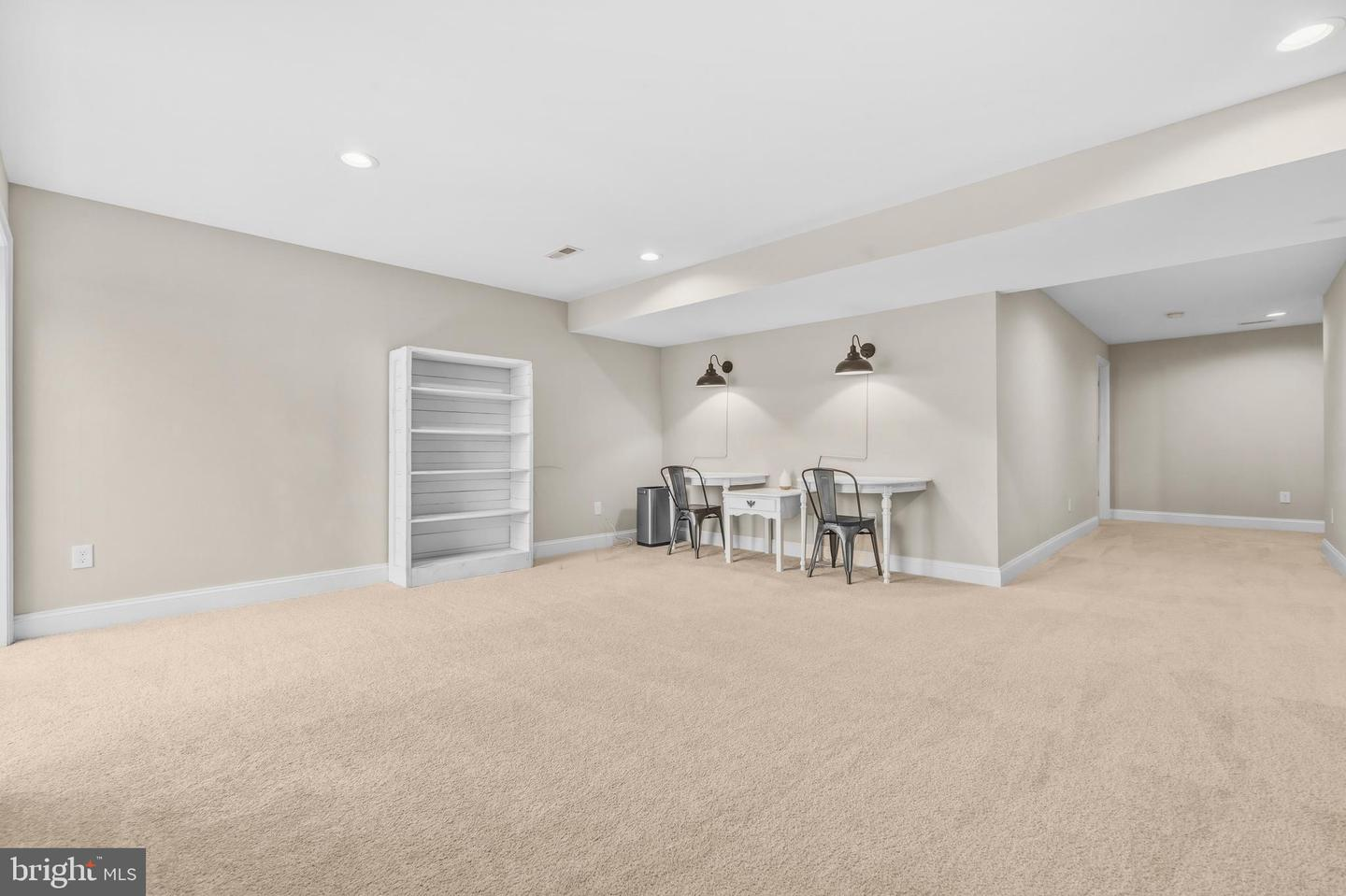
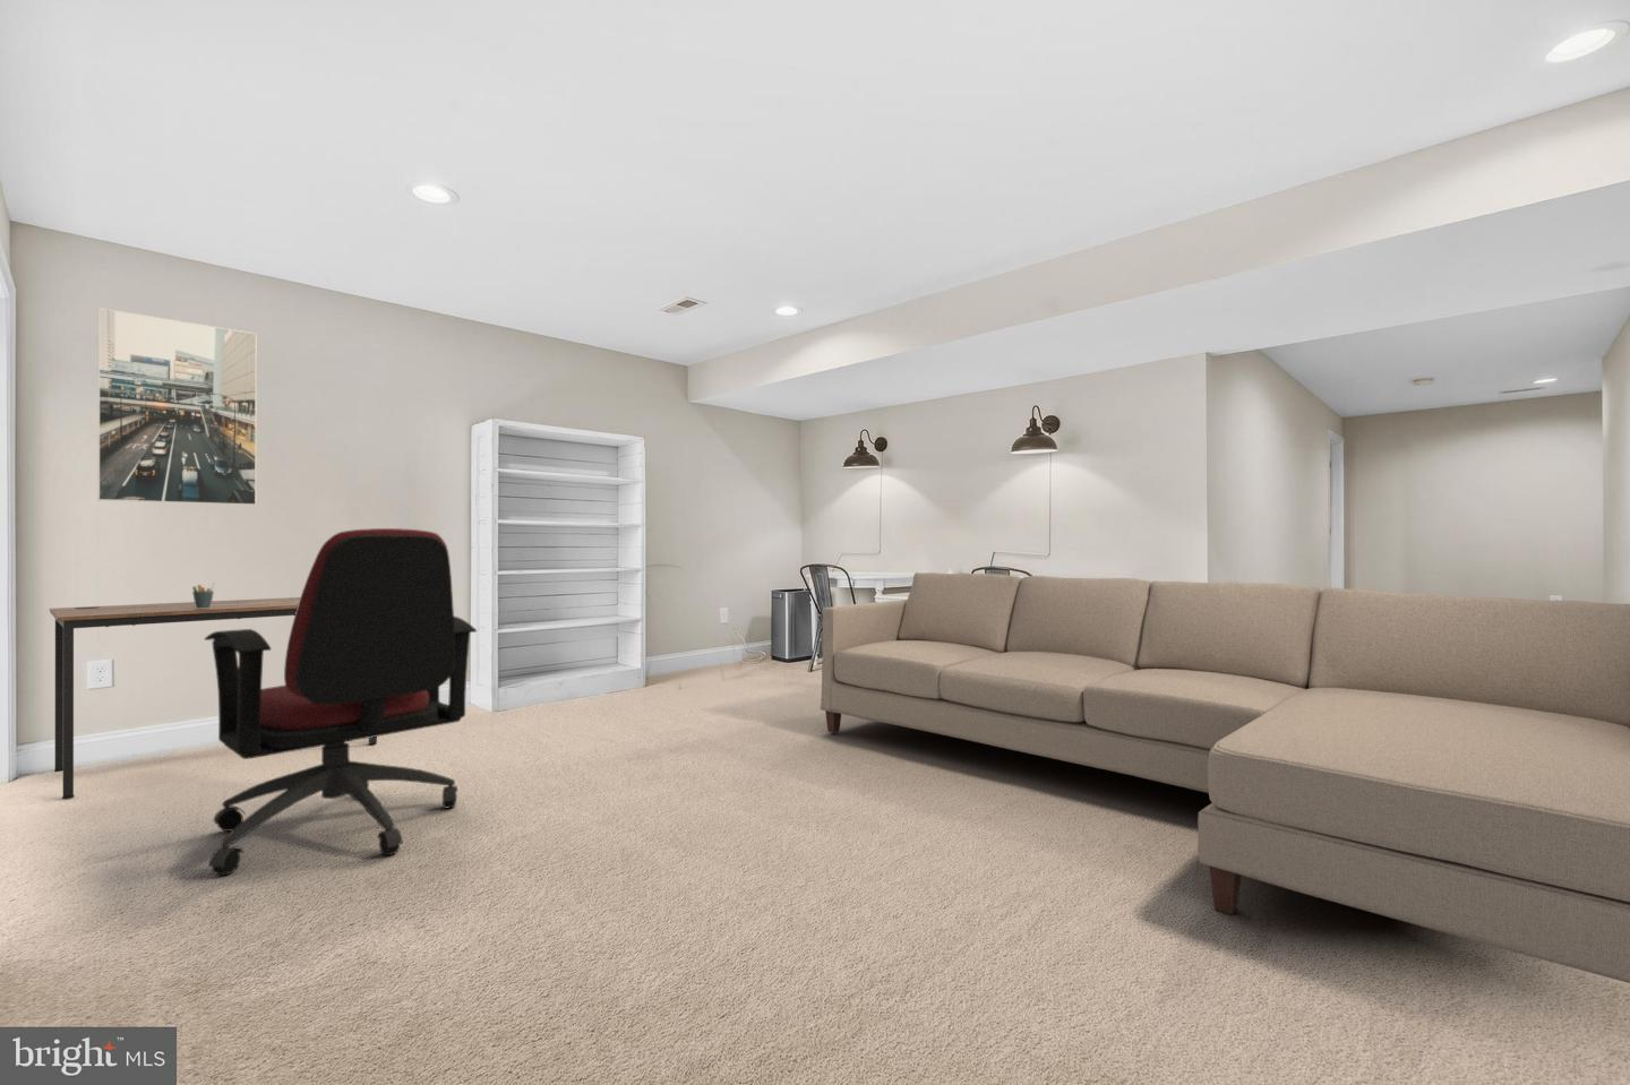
+ sofa [820,572,1630,984]
+ office chair [203,527,477,876]
+ desk [48,596,378,800]
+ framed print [96,306,257,506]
+ pen holder [191,581,216,609]
